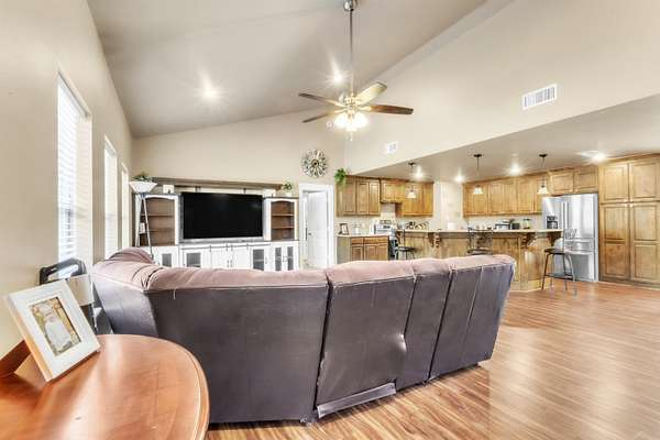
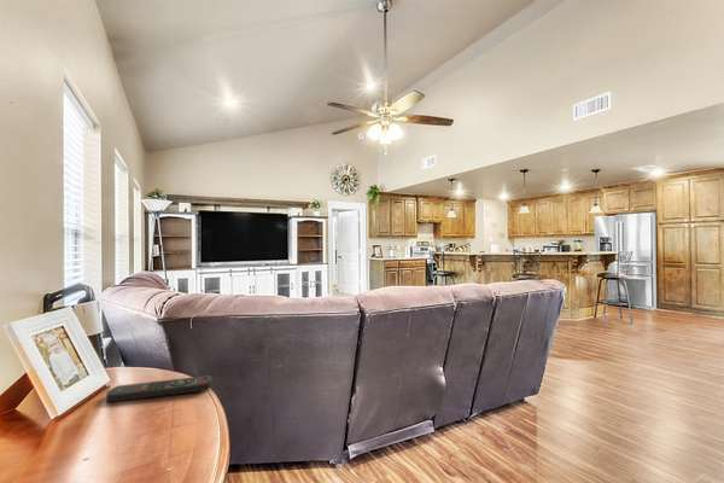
+ remote control [105,374,214,403]
